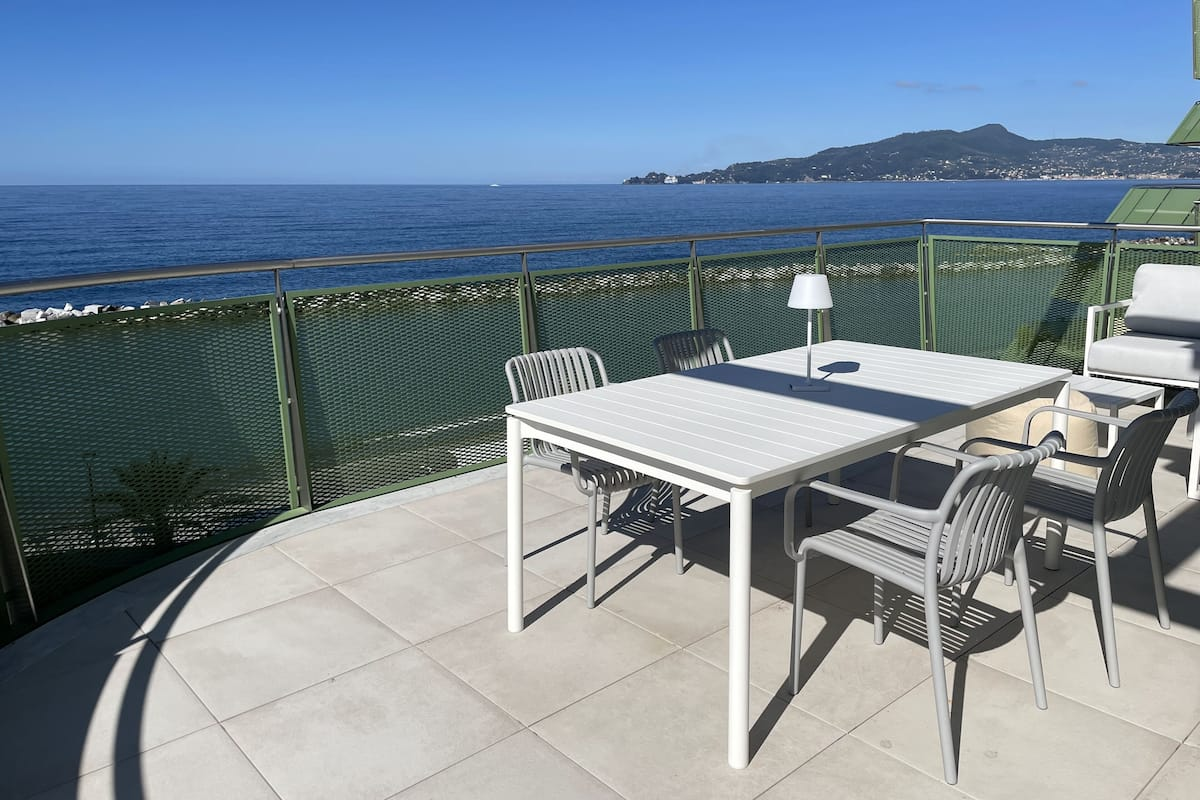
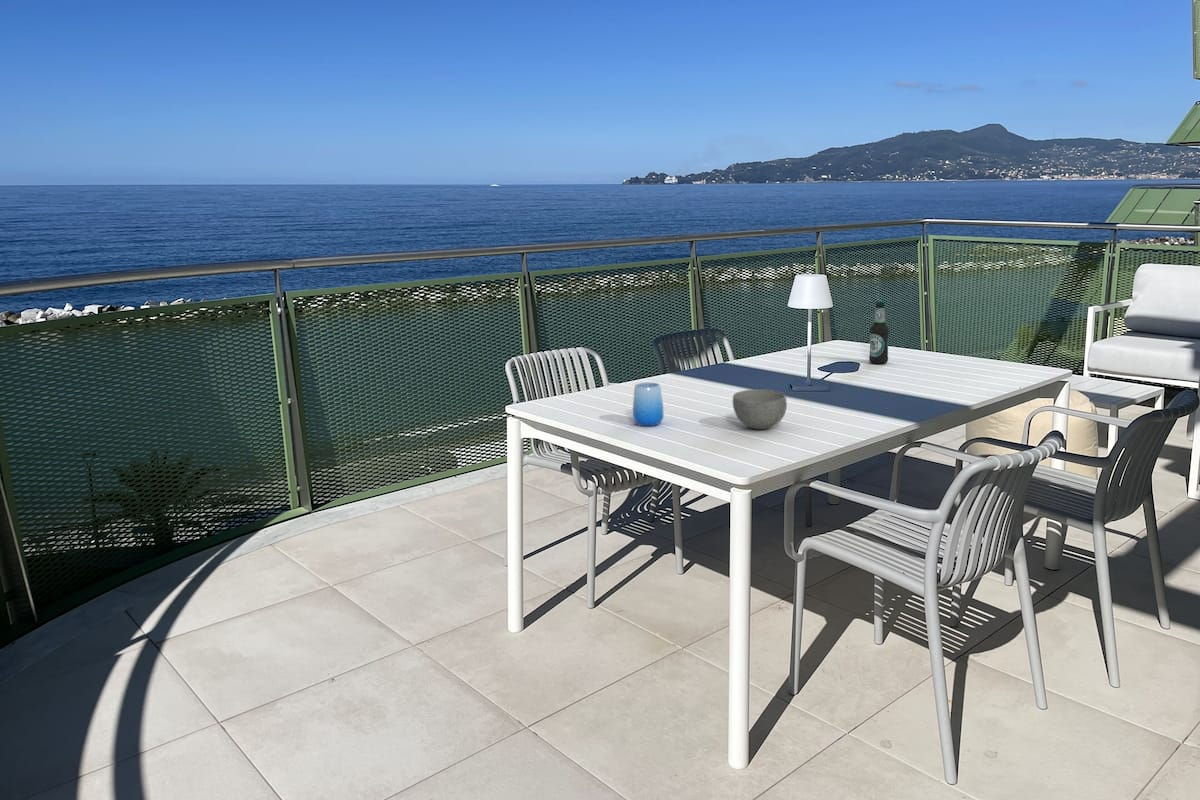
+ cup [632,382,665,427]
+ bottle [868,299,890,365]
+ bowl [732,388,788,430]
